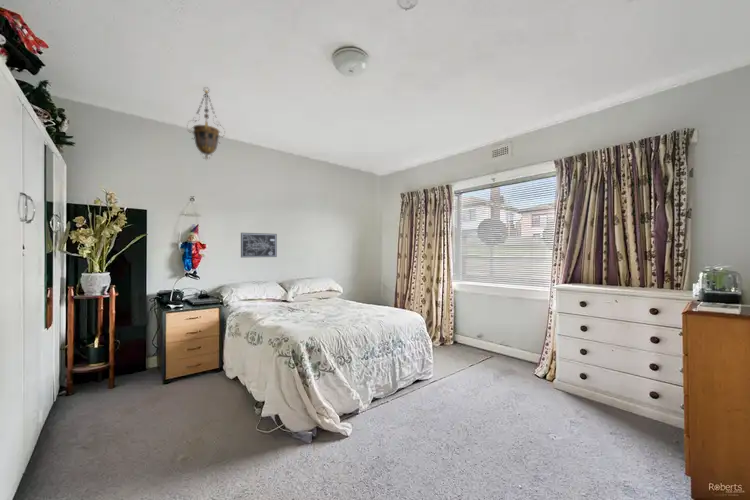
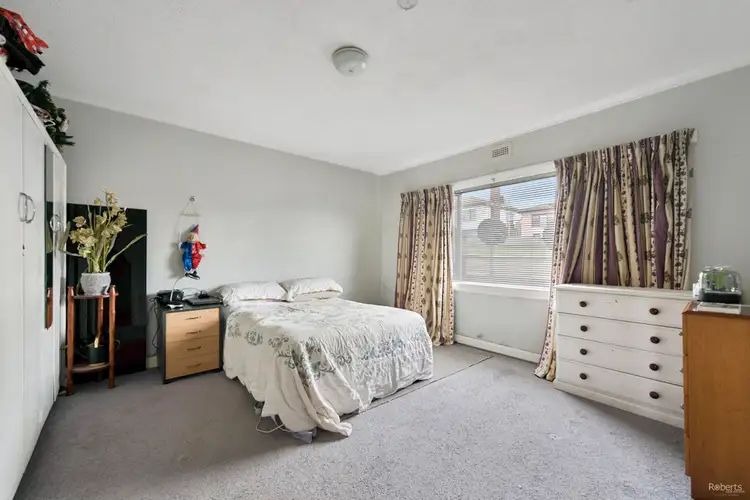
- wall art [240,232,278,258]
- hanging lantern [186,86,226,161]
